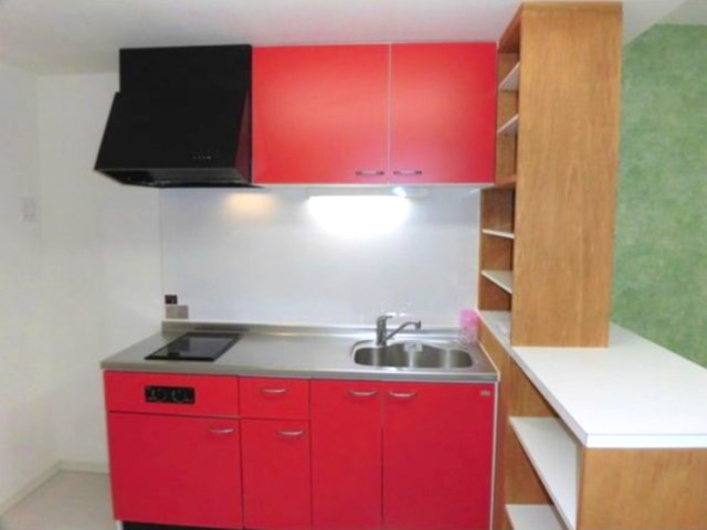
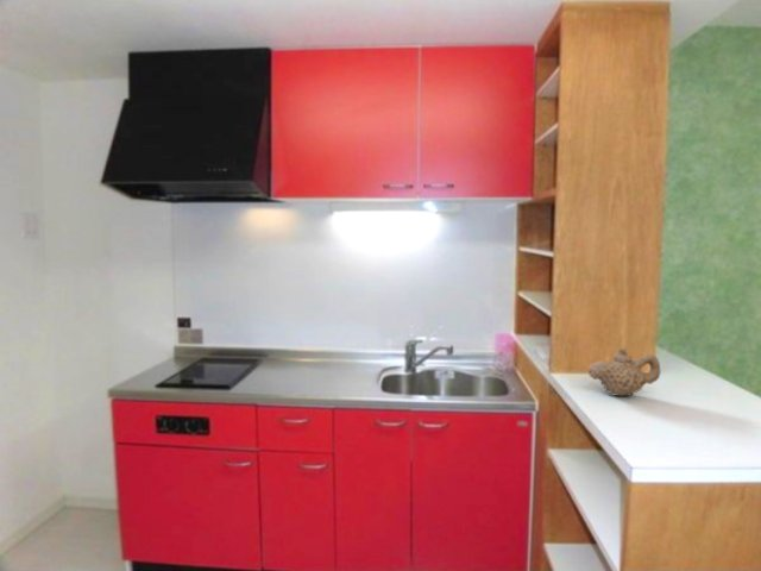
+ teapot [587,346,661,397]
